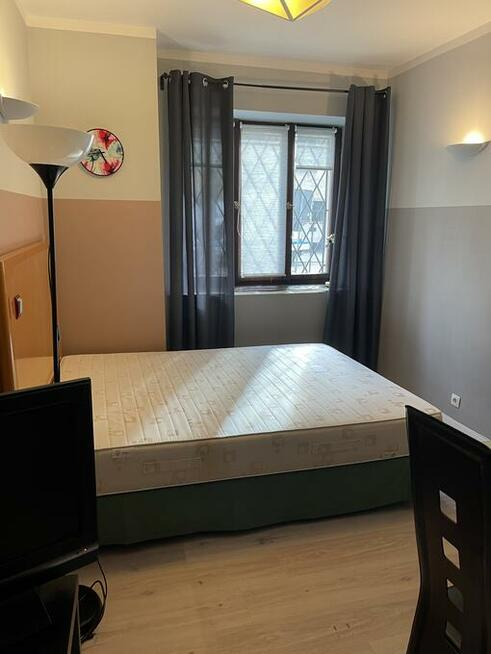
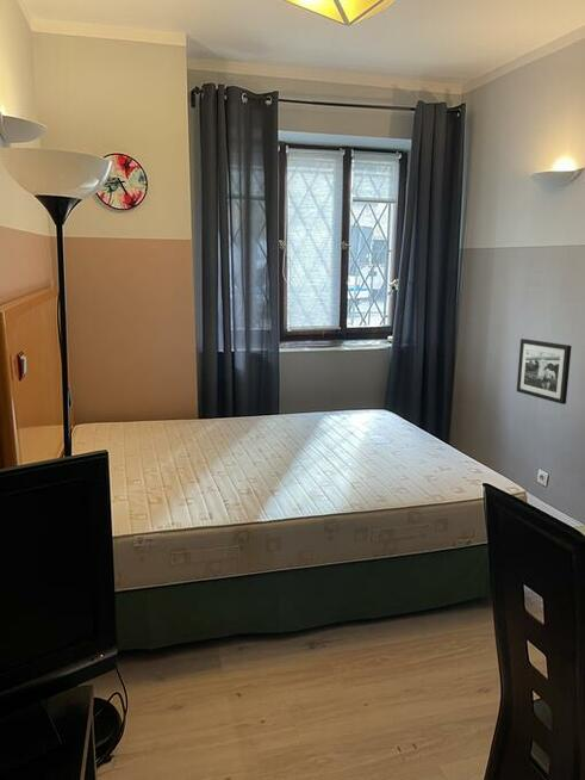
+ picture frame [516,338,572,406]
